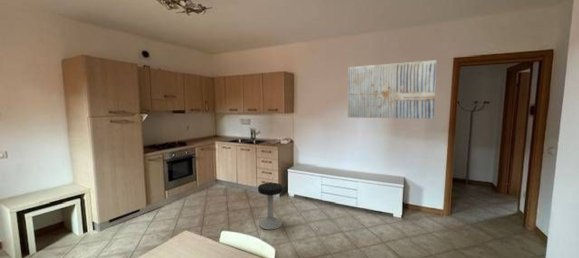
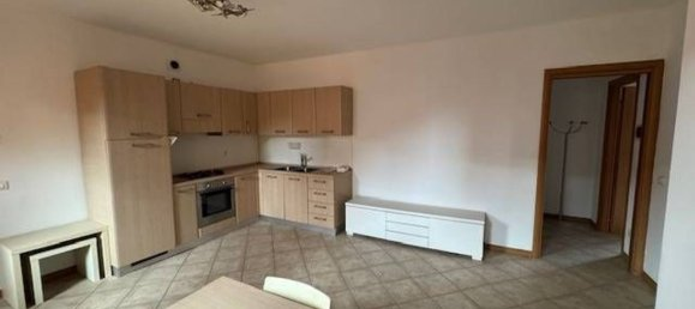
- stool [257,182,284,231]
- wall art [347,59,437,120]
